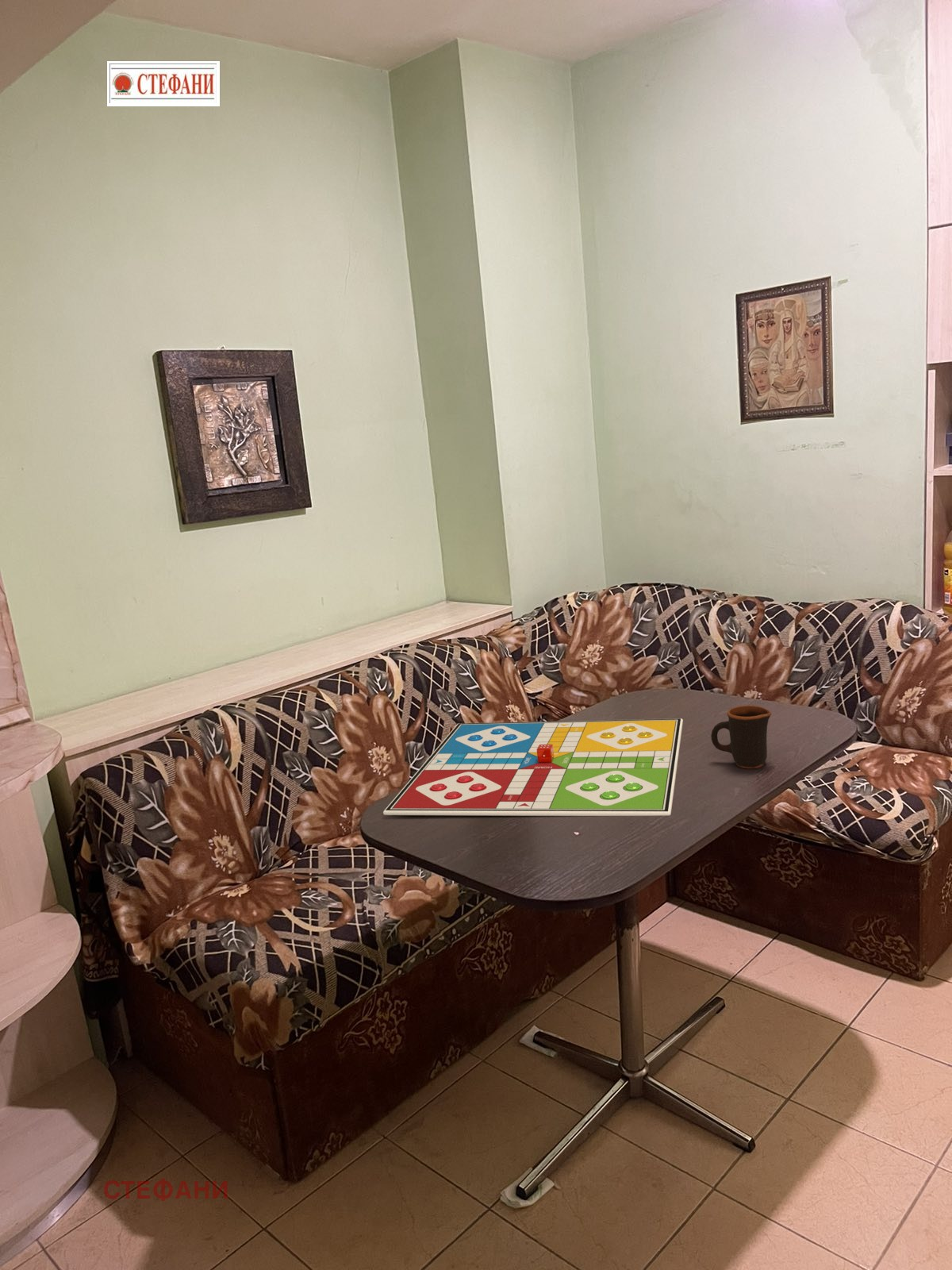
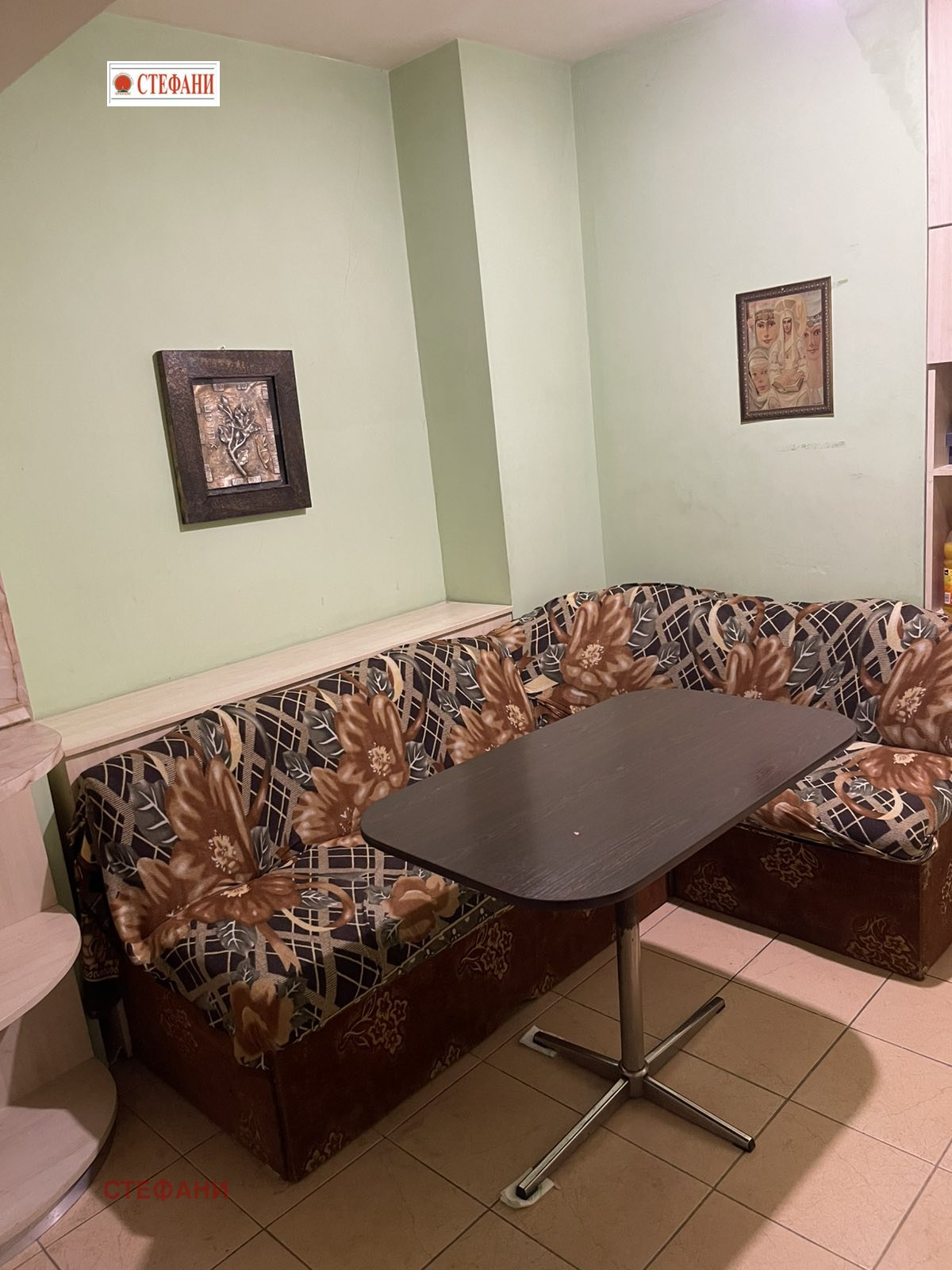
- gameboard [382,718,684,817]
- mug [710,705,772,769]
